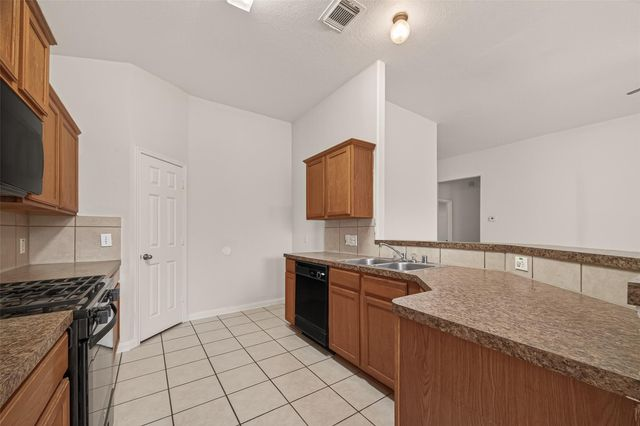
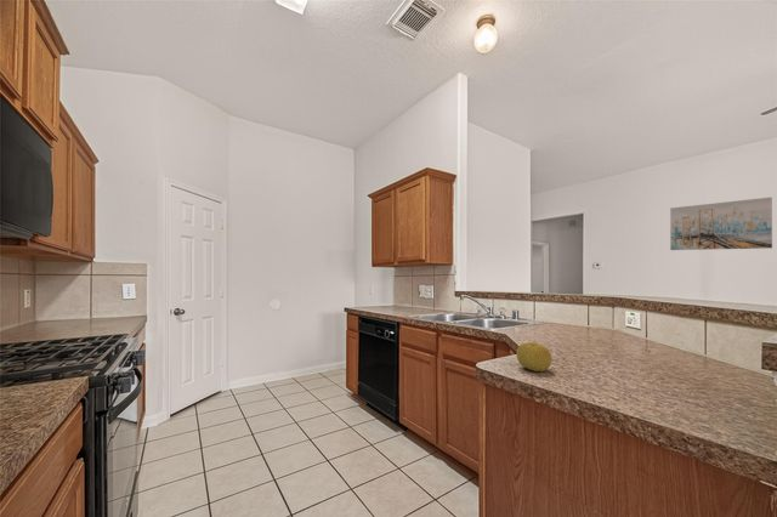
+ wall art [669,197,773,251]
+ fruit [516,341,552,373]
